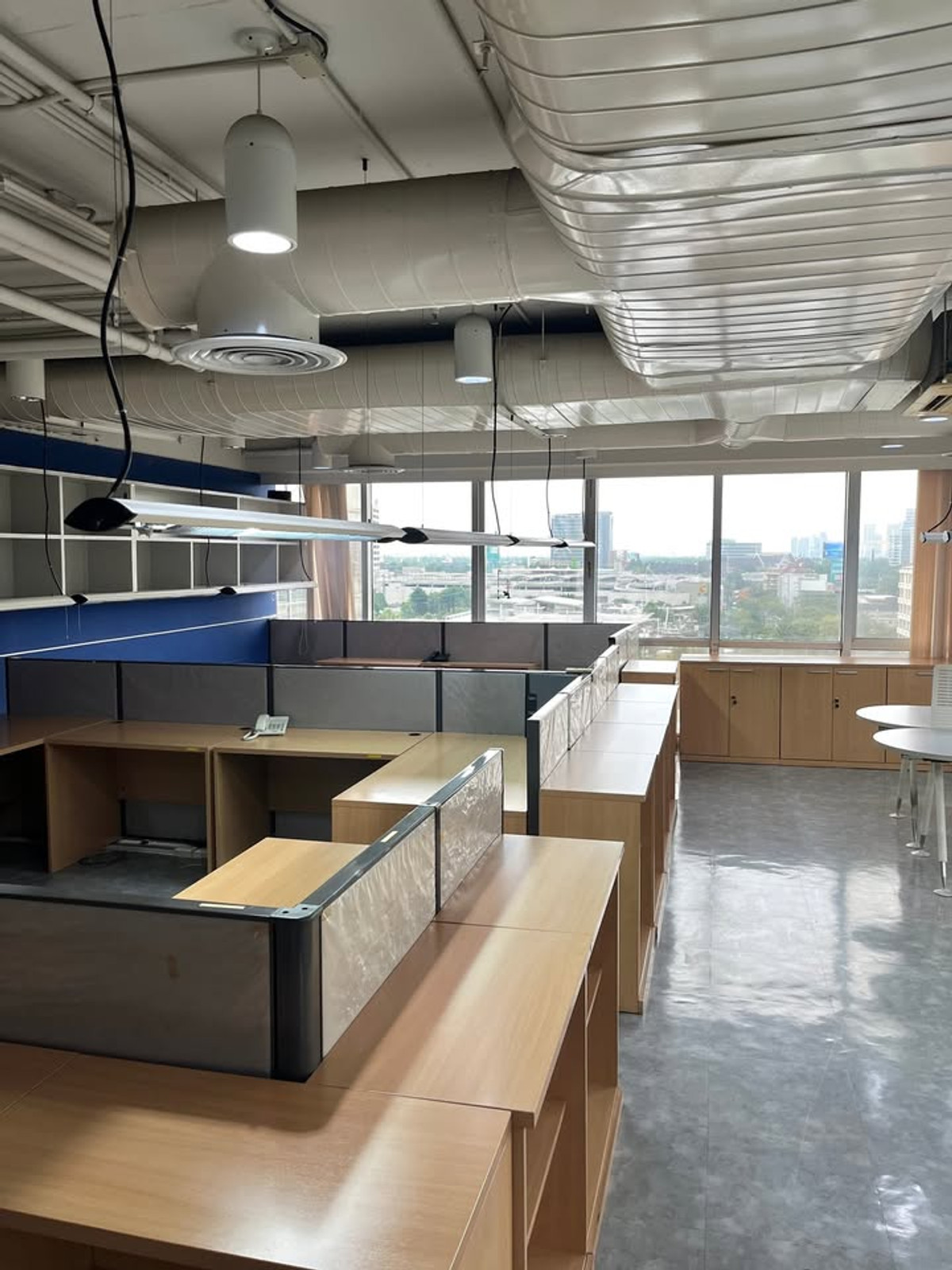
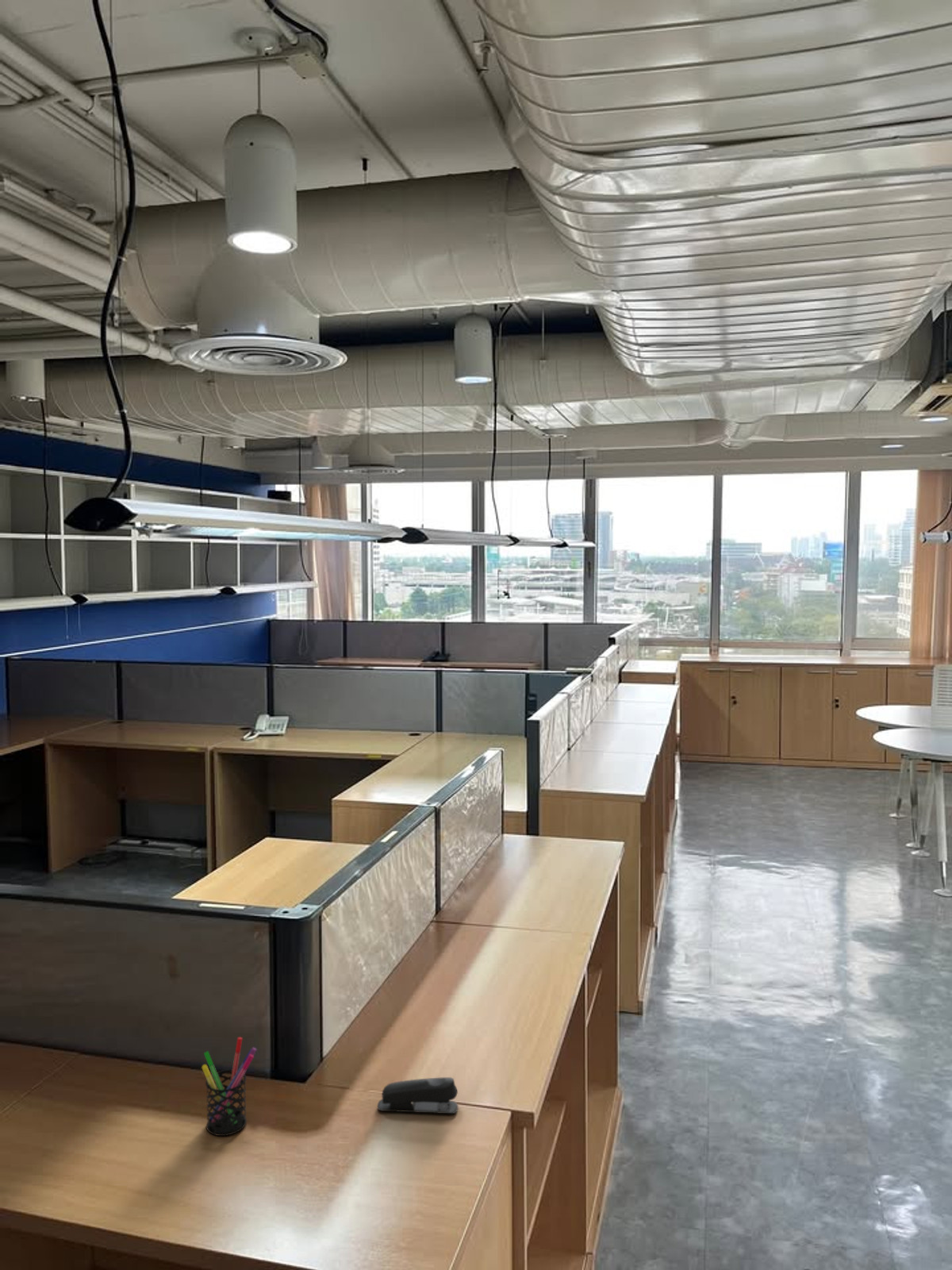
+ pen holder [201,1037,258,1137]
+ stapler [377,1076,459,1114]
